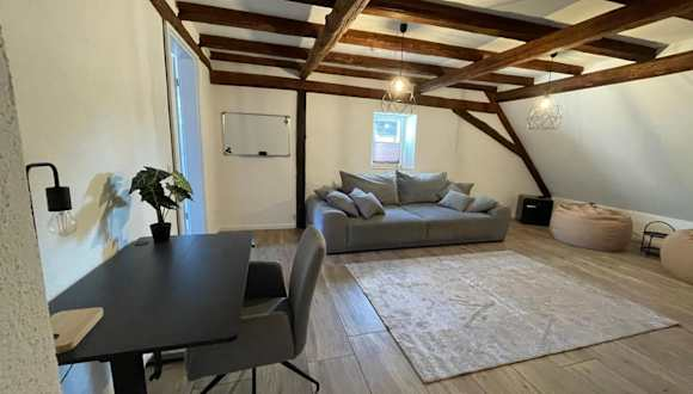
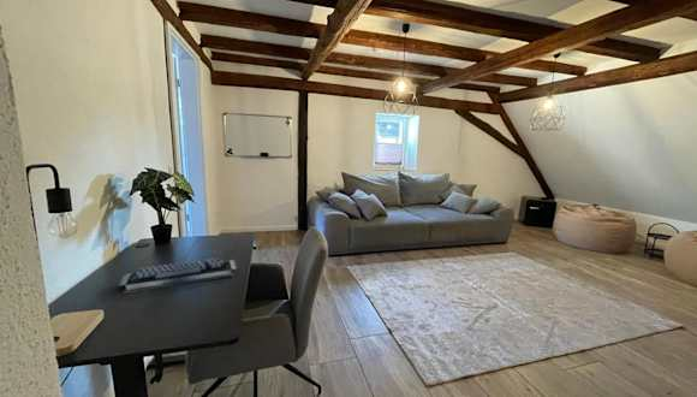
+ computer keyboard [118,257,238,294]
